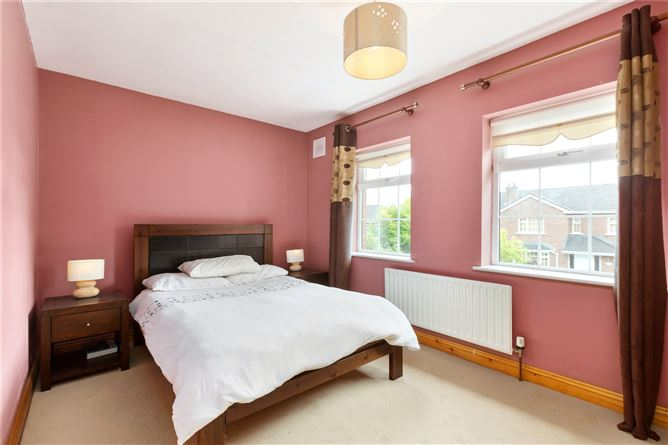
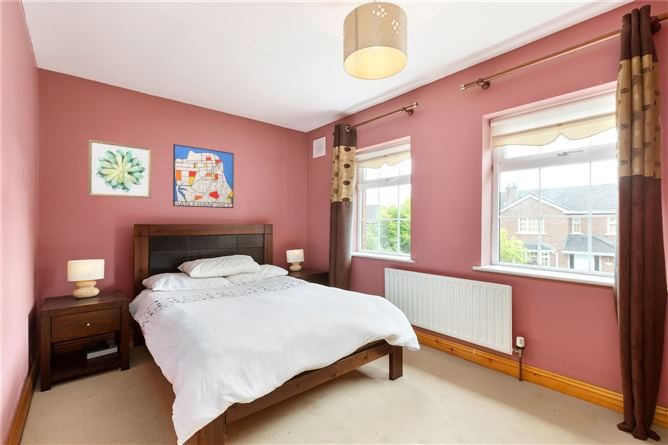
+ wall art [172,143,235,209]
+ wall art [87,139,152,199]
